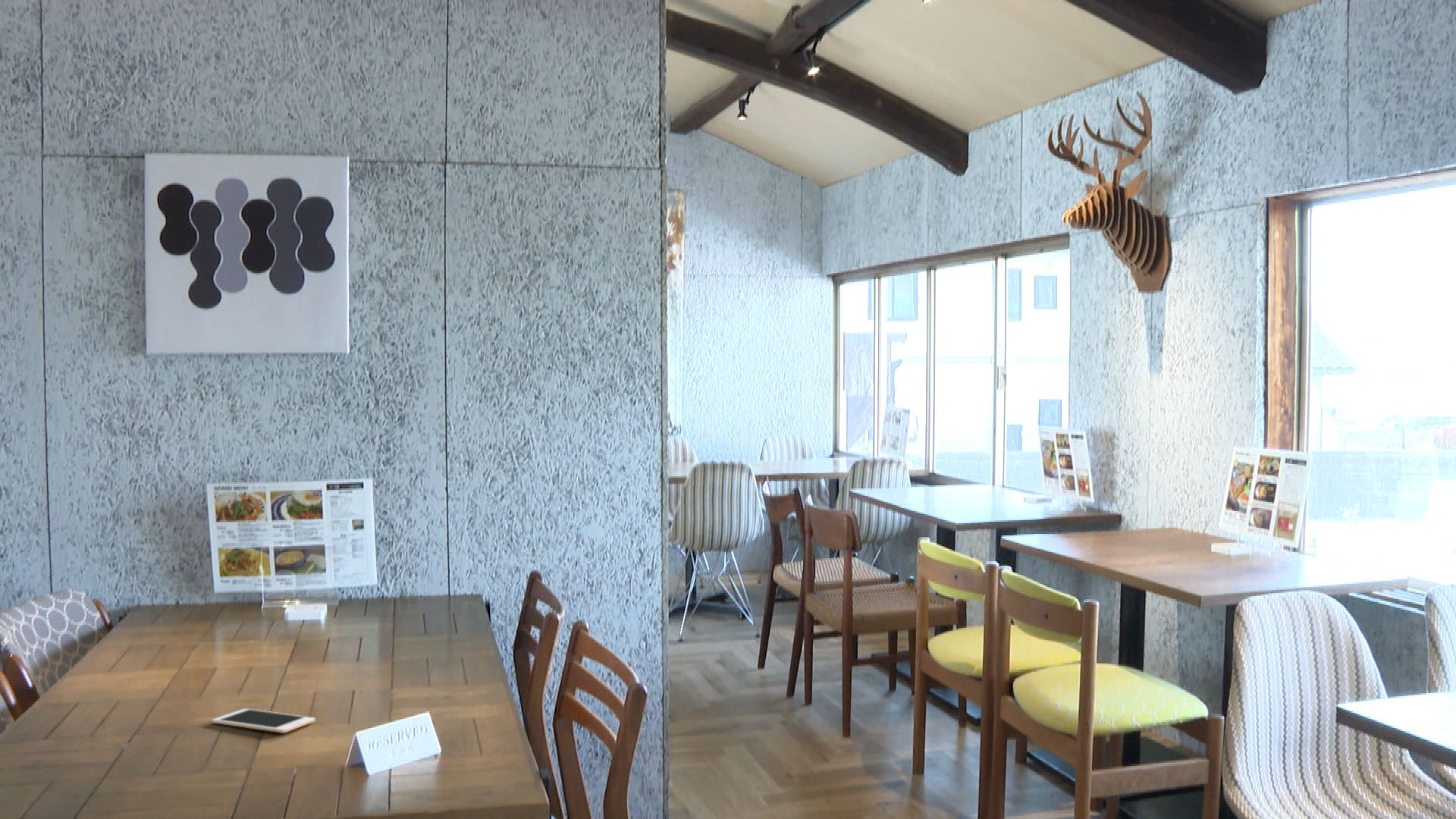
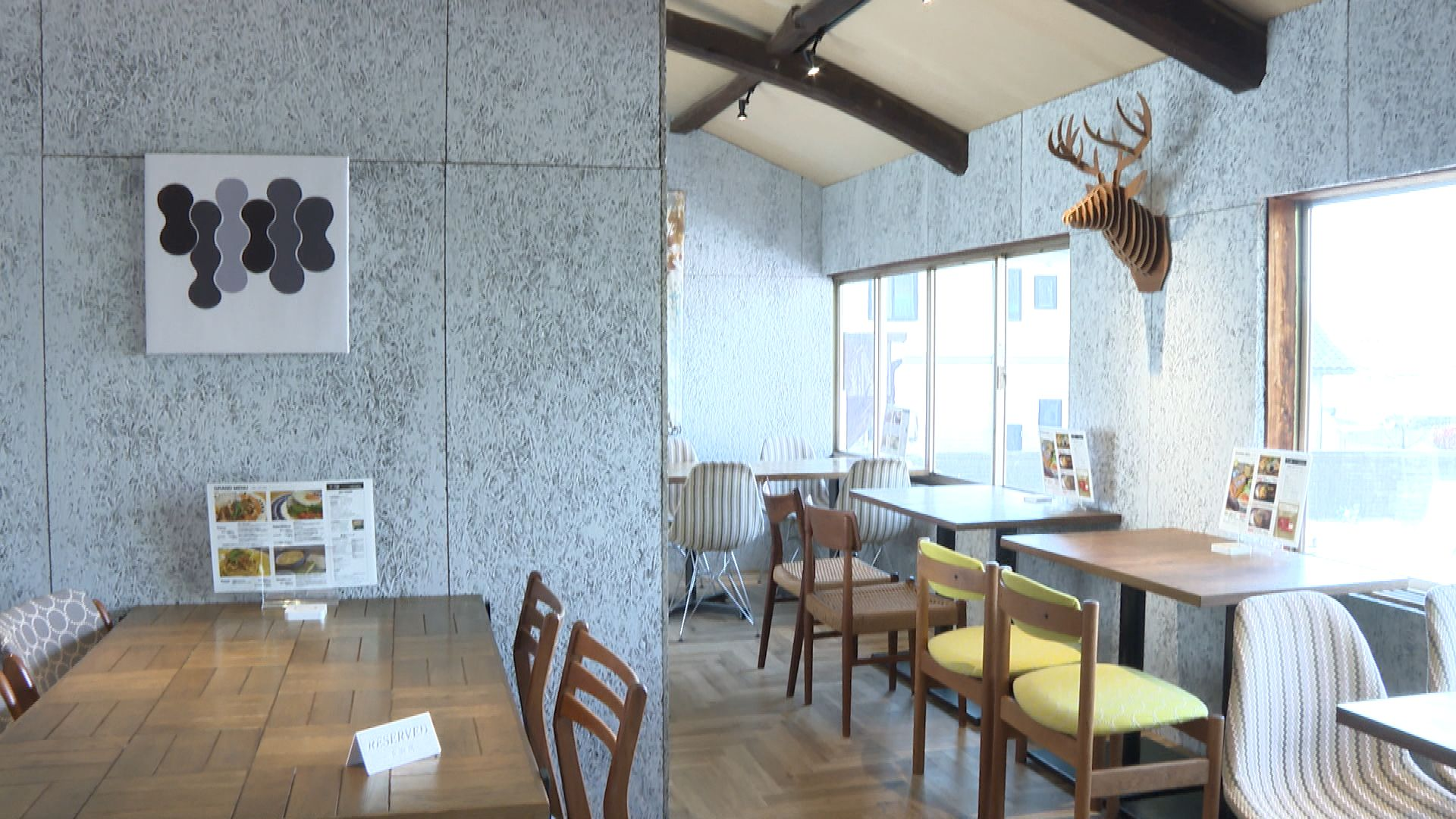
- cell phone [211,708,315,734]
